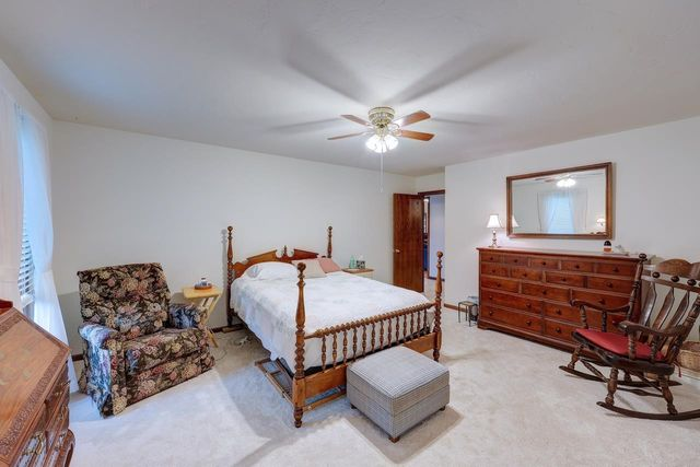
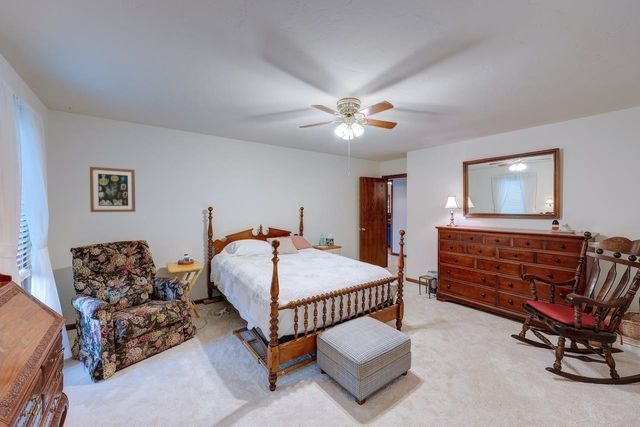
+ wall art [89,166,136,213]
